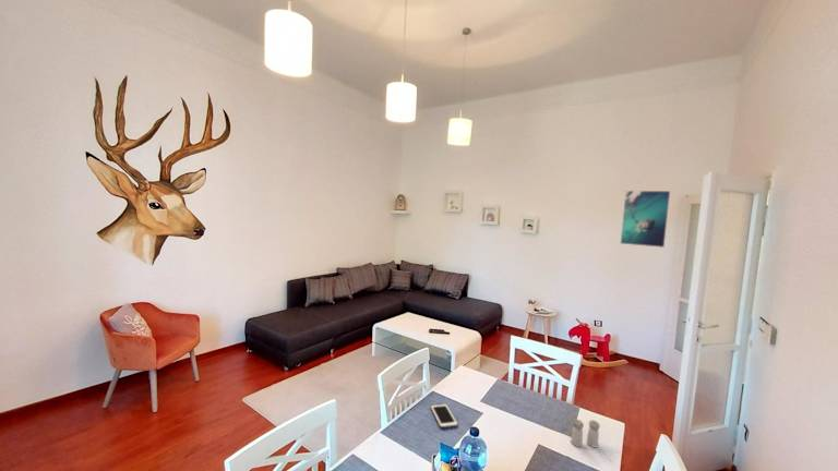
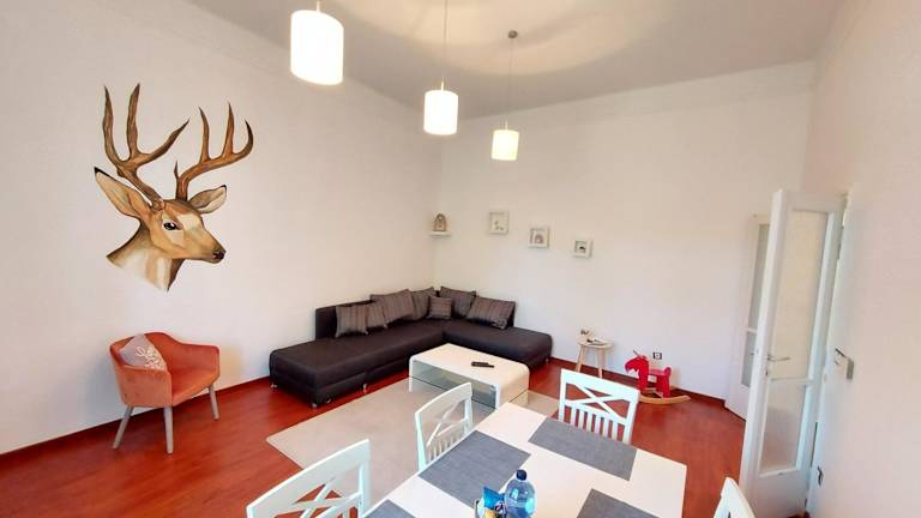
- cell phone [430,402,459,430]
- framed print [620,190,671,249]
- salt and pepper shaker [570,419,601,449]
